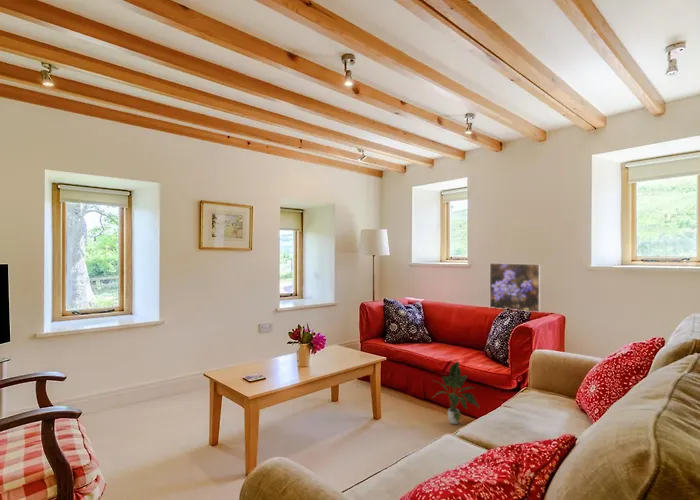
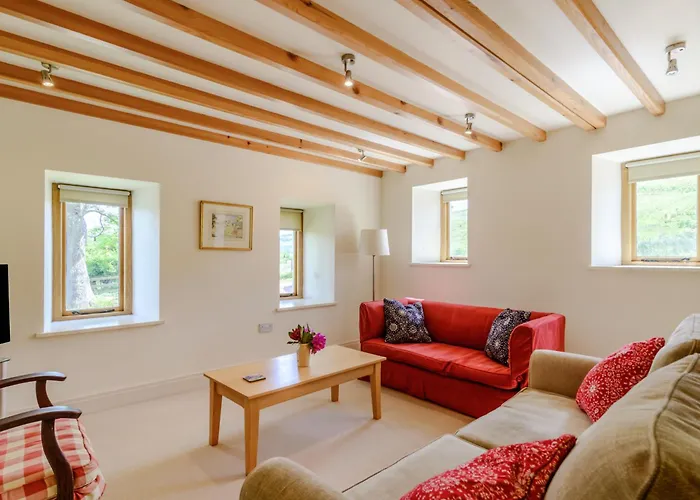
- potted plant [431,361,480,425]
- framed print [489,262,542,313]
